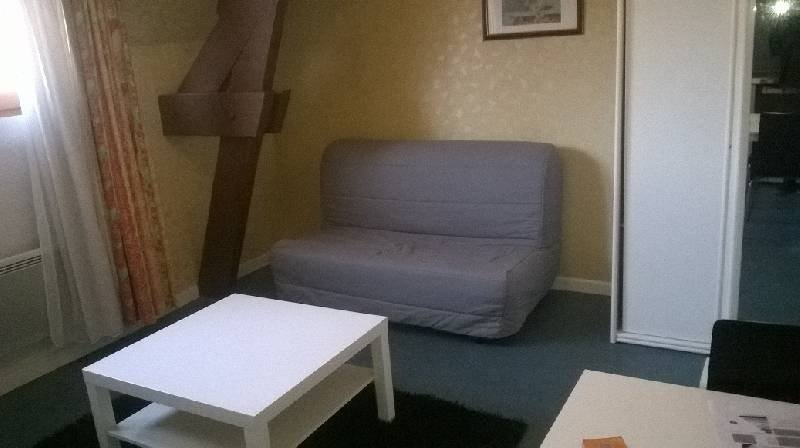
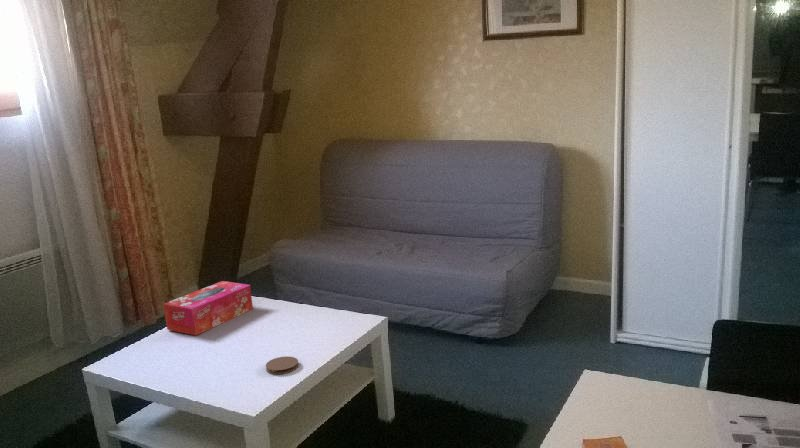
+ tissue box [162,280,254,337]
+ coaster [265,355,299,375]
